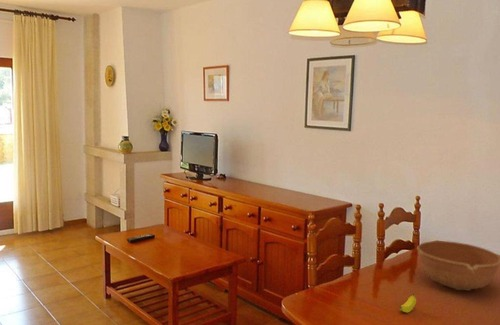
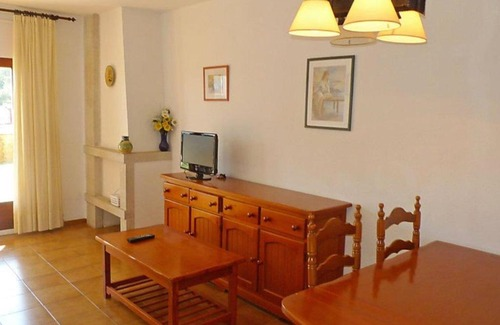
- banana [398,293,417,313]
- bowl [416,240,500,292]
